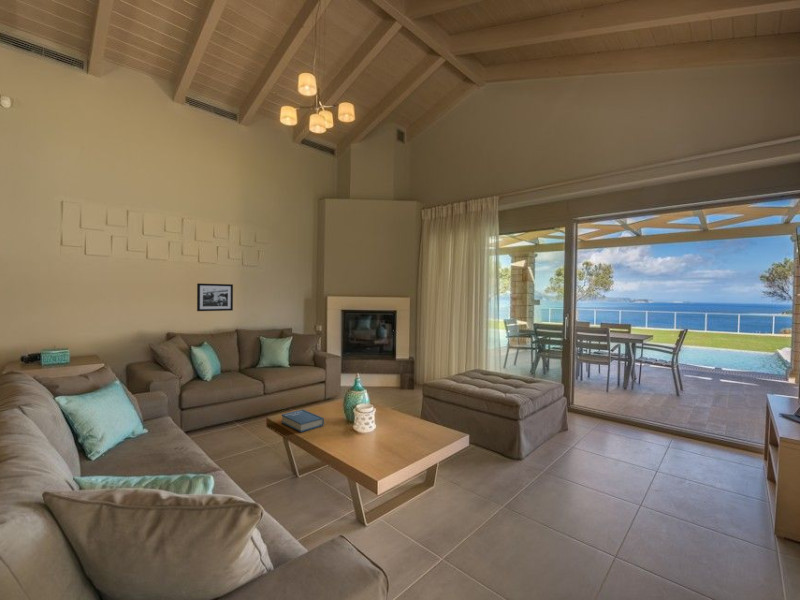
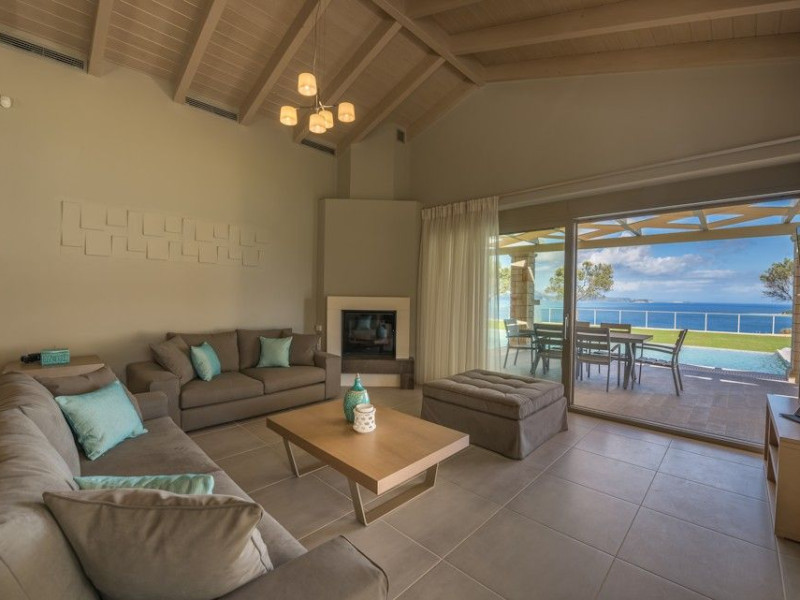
- picture frame [196,282,234,312]
- book [281,409,325,433]
